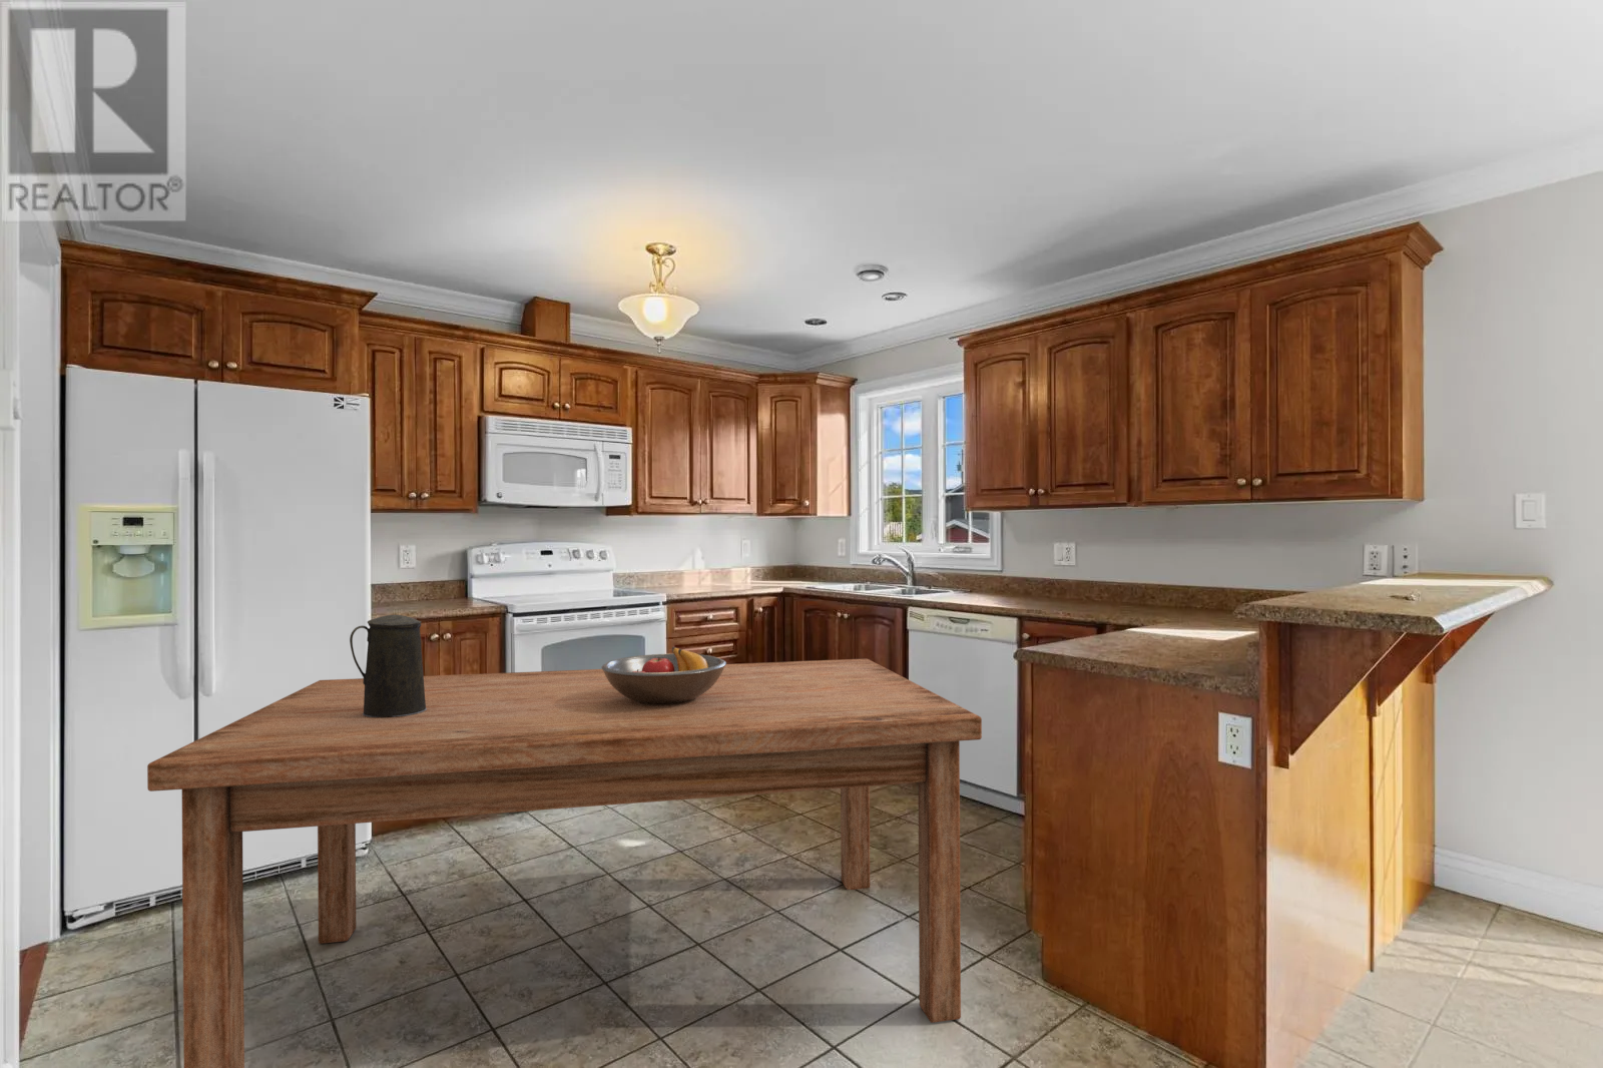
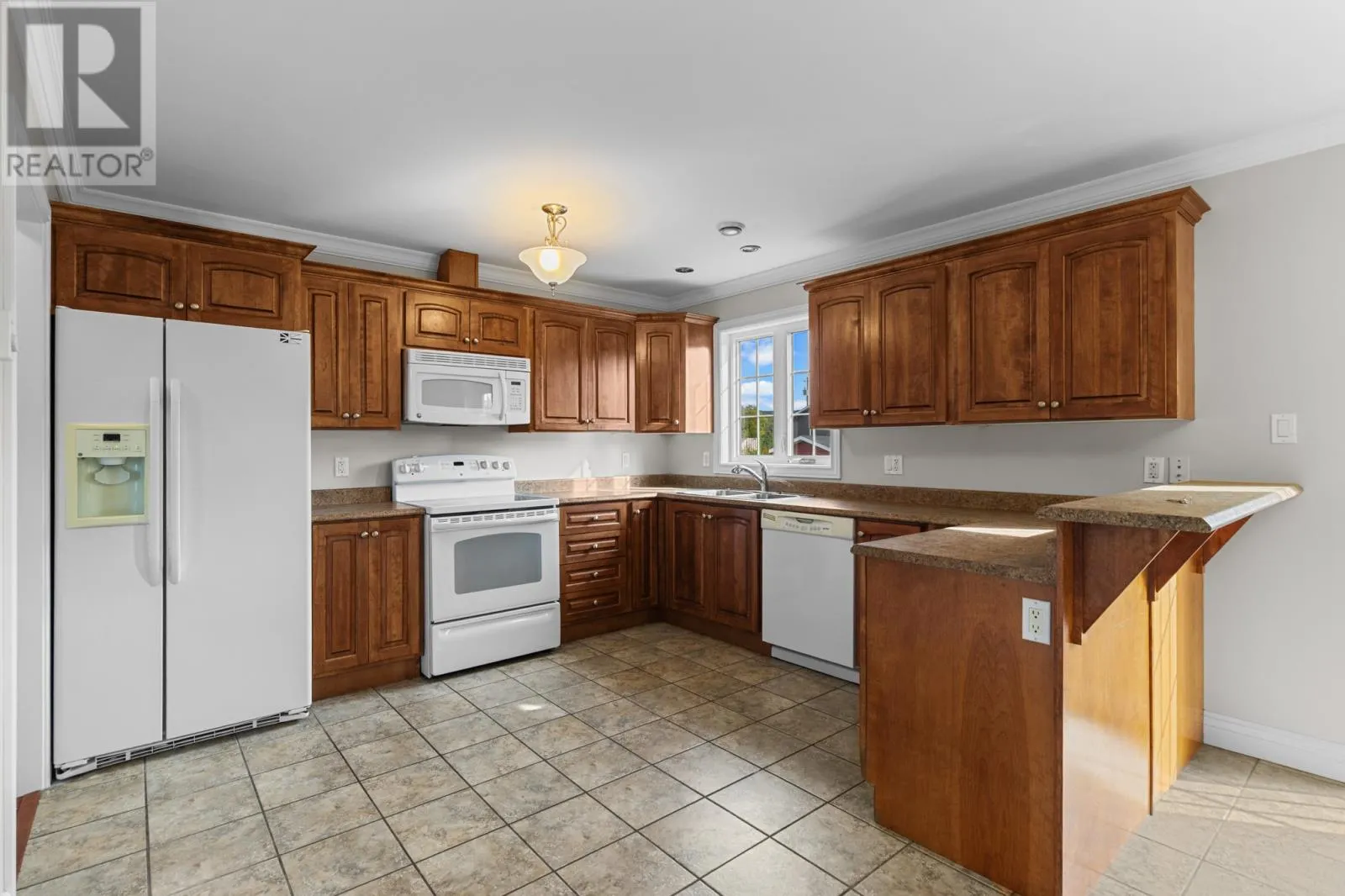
- pitcher [349,614,427,718]
- dining table [147,658,983,1068]
- fruit bowl [601,646,727,704]
